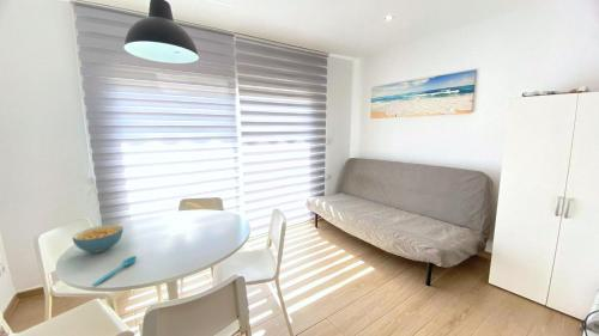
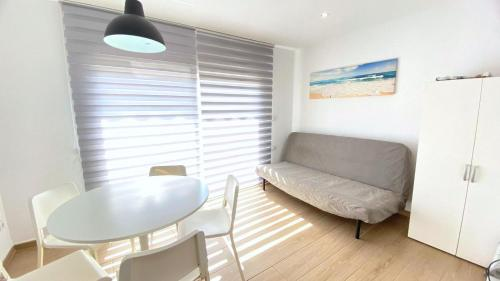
- spoon [91,255,138,287]
- cereal bowl [71,224,125,253]
